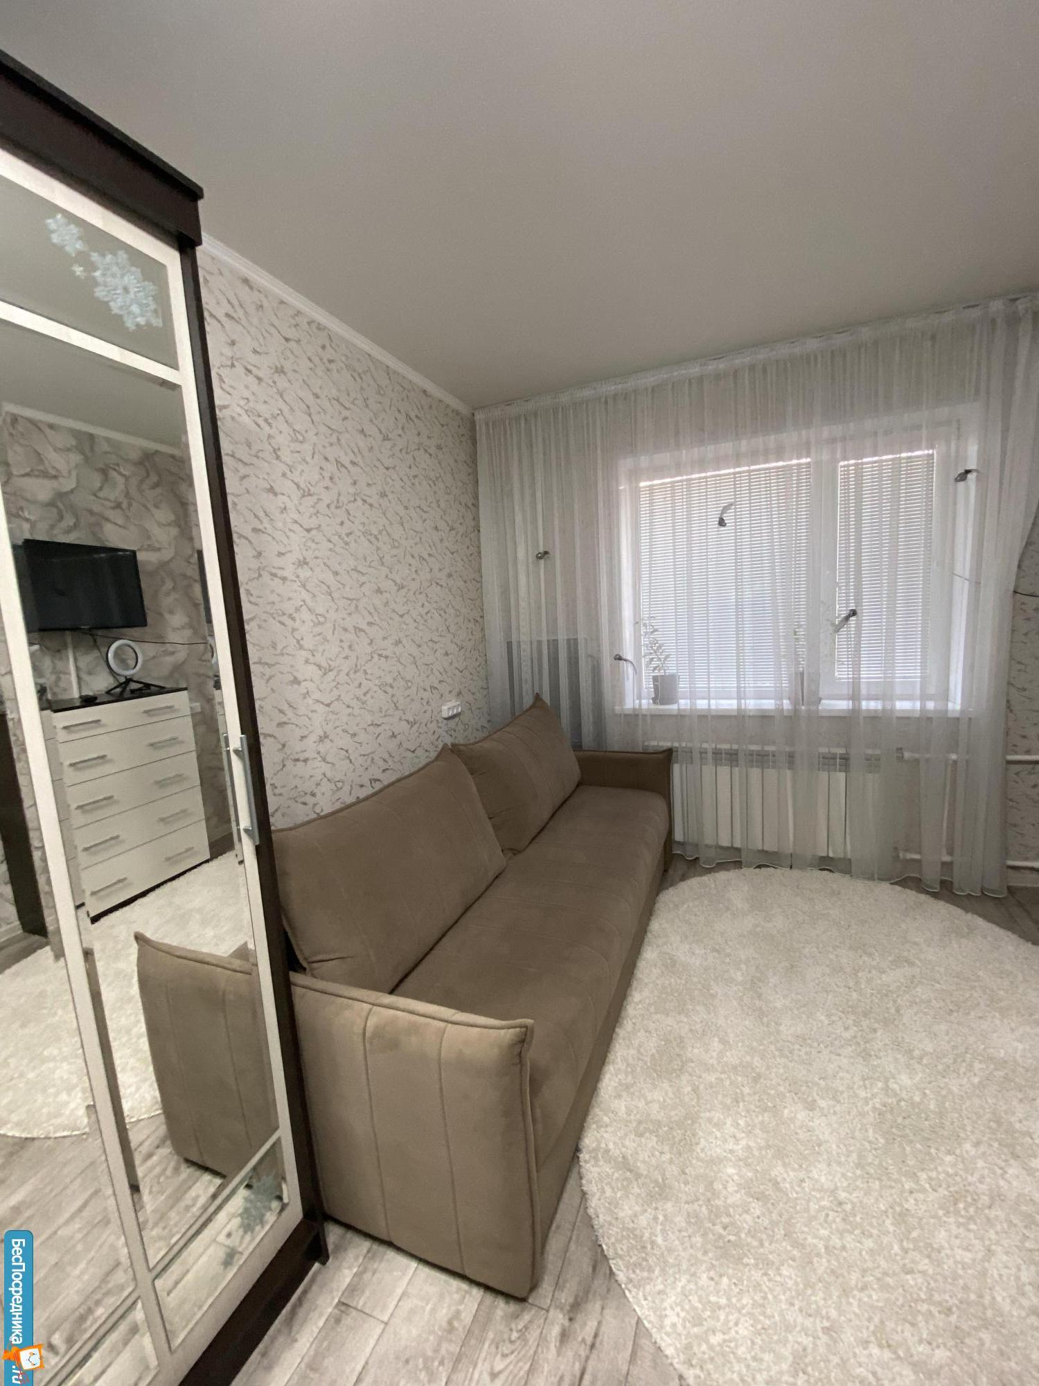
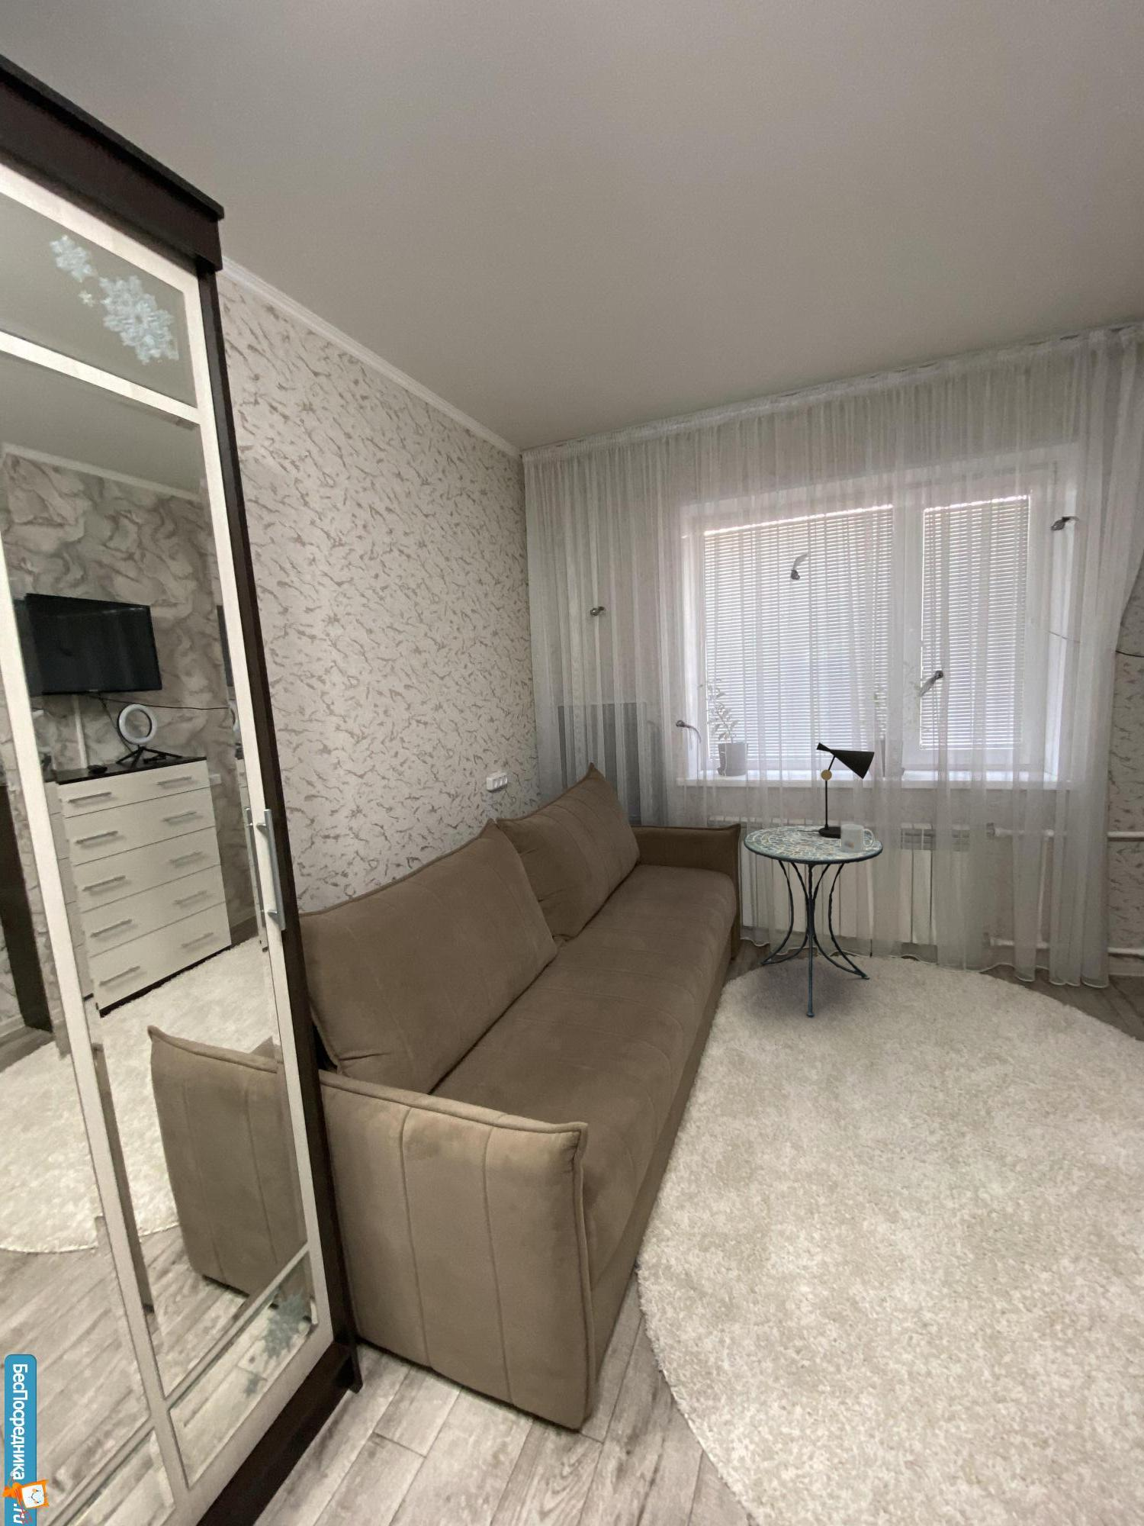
+ side table [743,824,884,1017]
+ table lamp [797,741,876,837]
+ mug [840,823,875,852]
